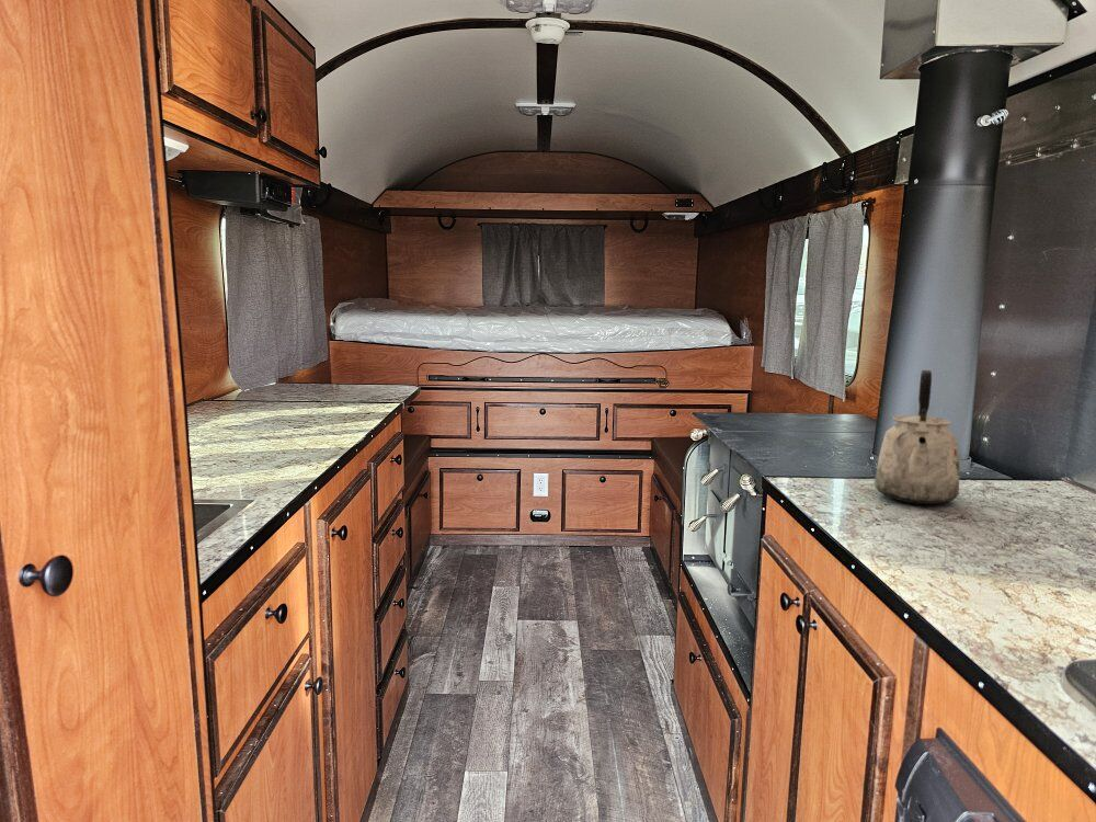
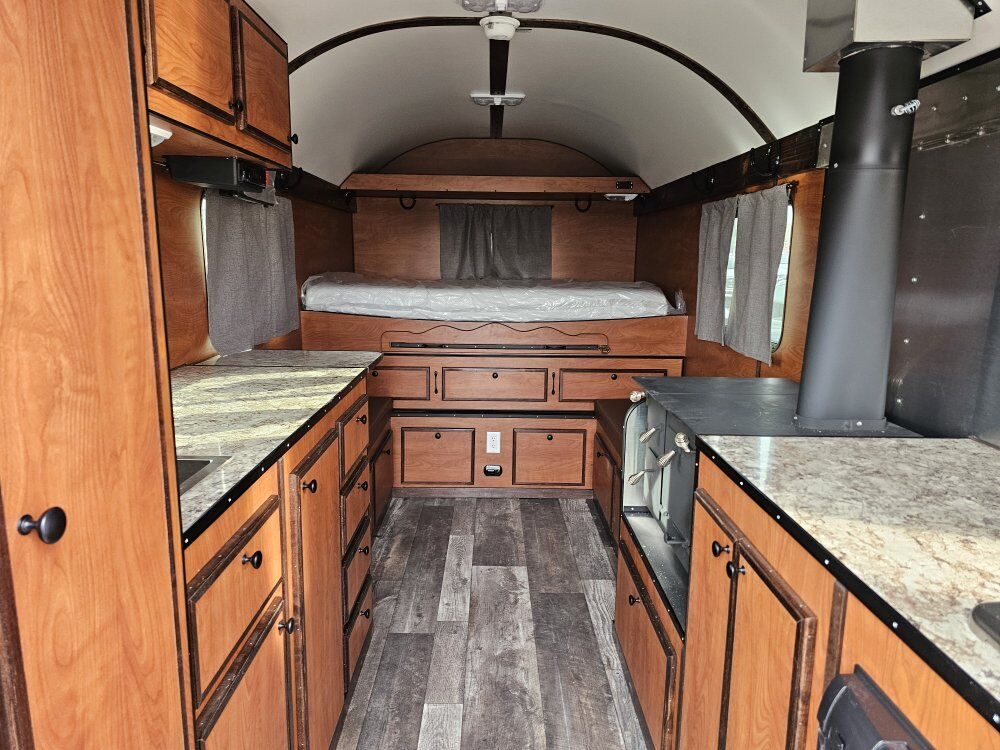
- kettle [874,369,960,505]
